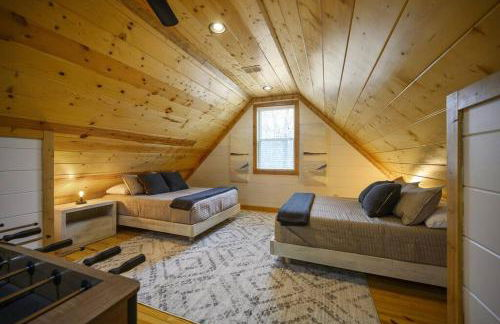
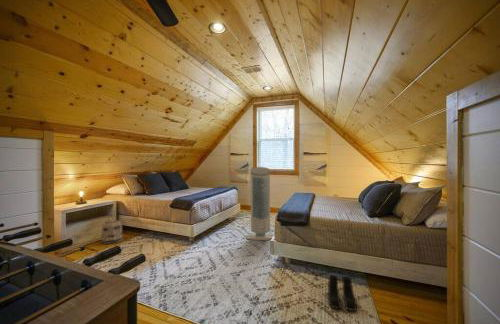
+ basket [100,214,124,245]
+ boots [327,273,358,312]
+ air purifier [245,166,275,241]
